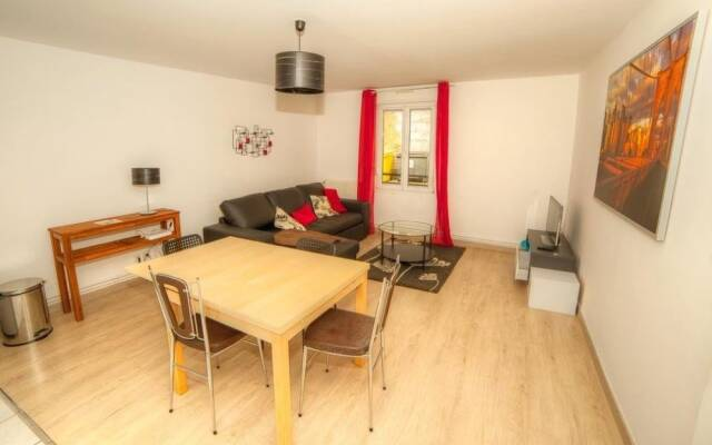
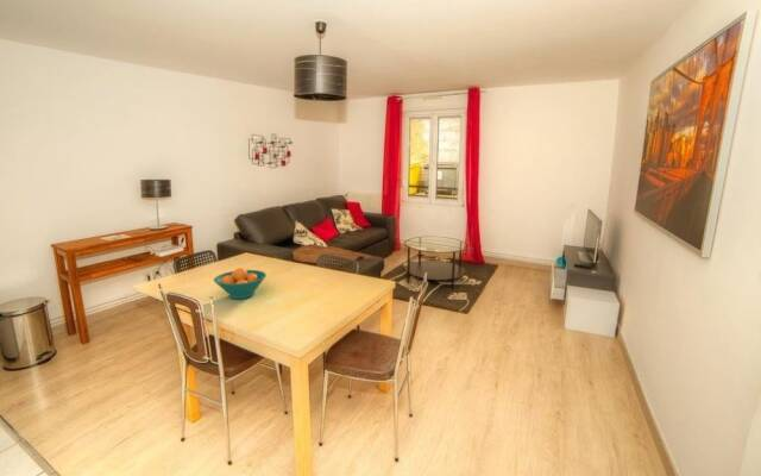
+ fruit bowl [213,267,268,300]
